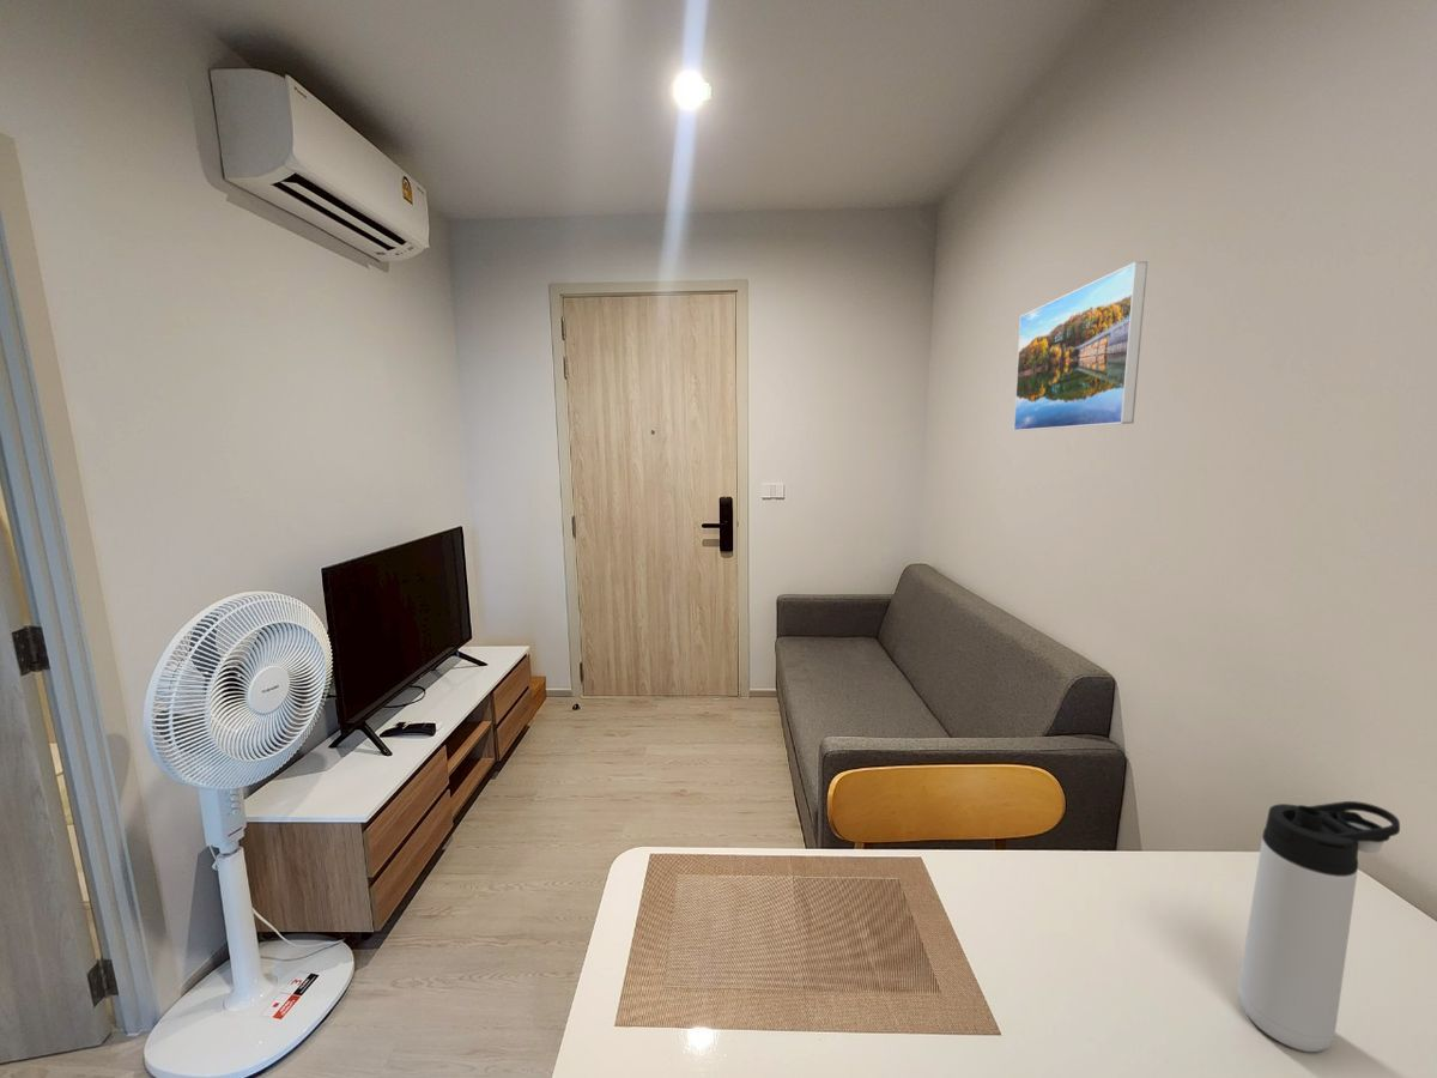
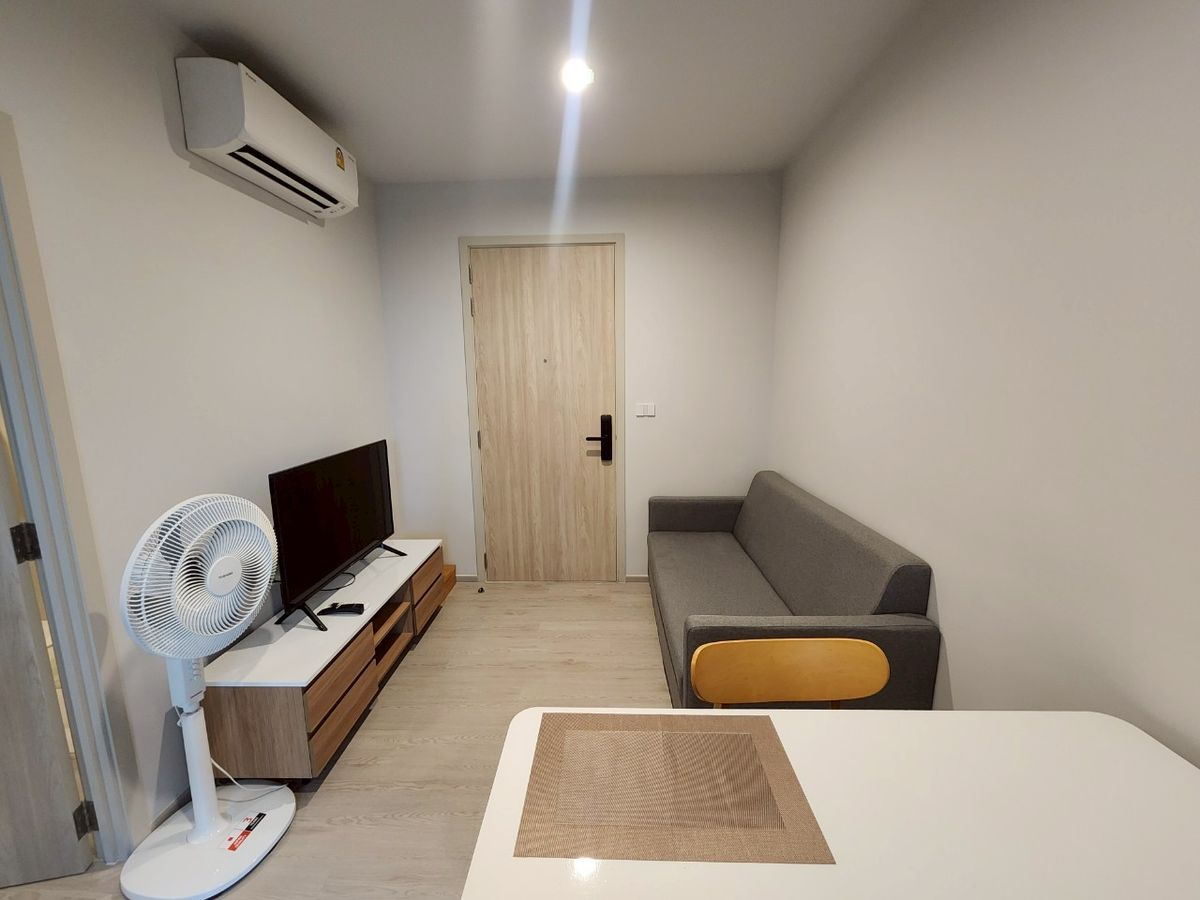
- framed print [1012,260,1148,432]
- thermos bottle [1237,800,1401,1053]
